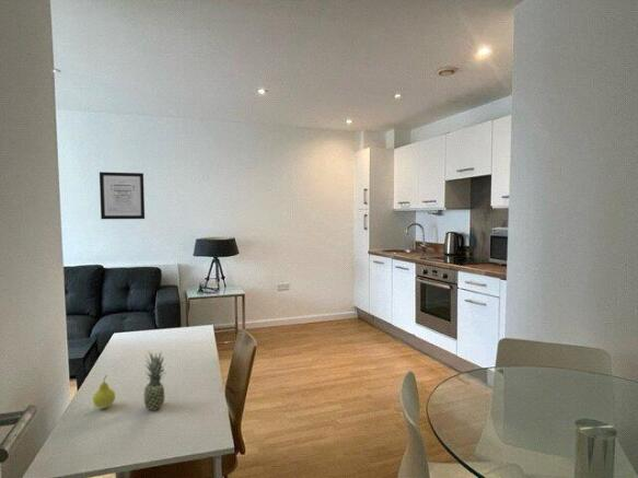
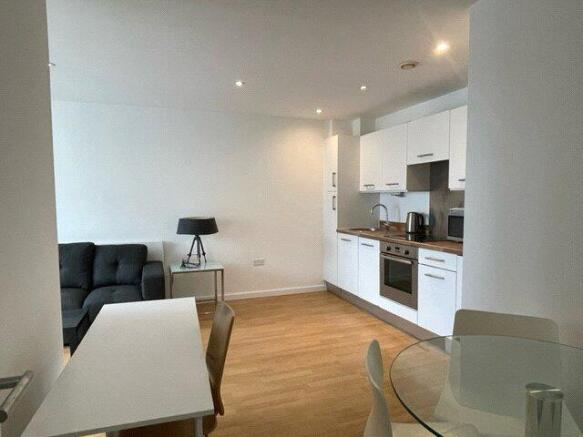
- fruit [142,351,166,411]
- fruit [92,374,116,409]
- wall art [98,171,146,220]
